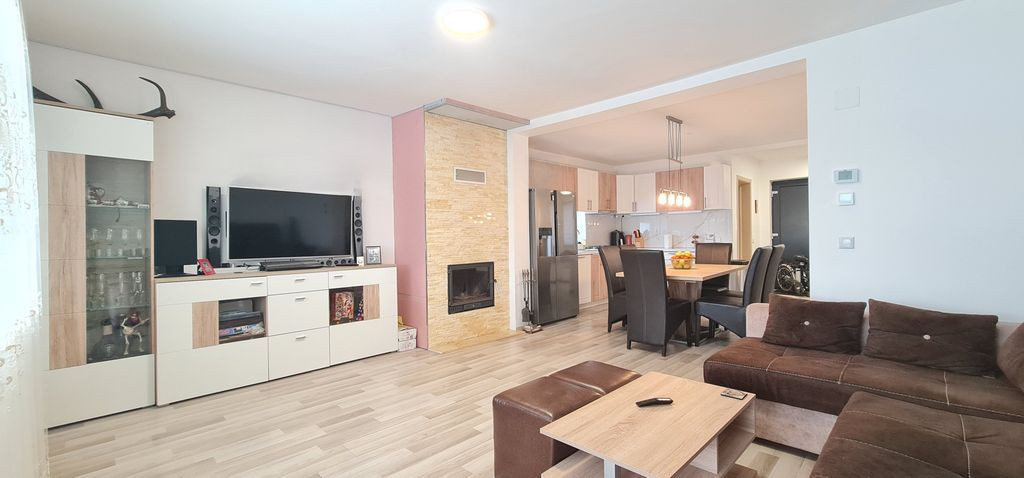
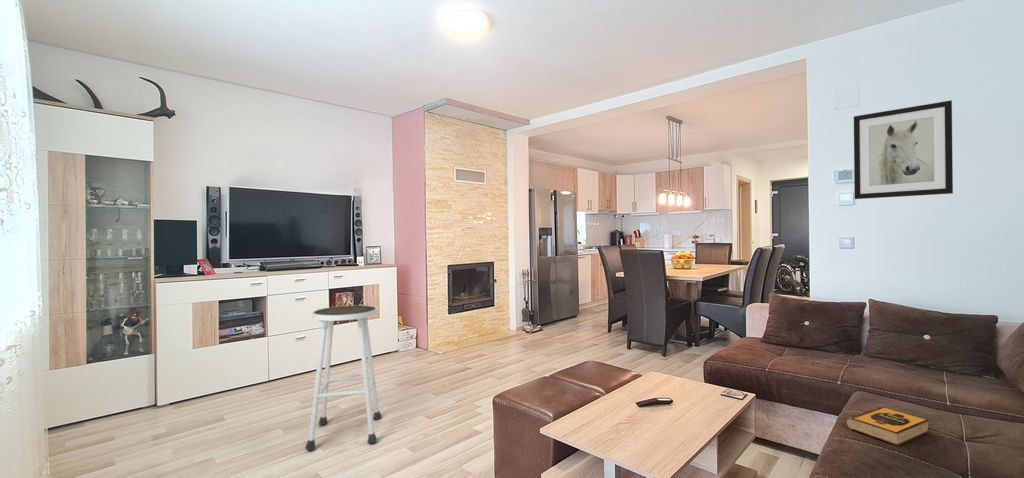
+ stool [304,304,382,451]
+ wall art [853,99,954,200]
+ hardback book [844,405,931,446]
